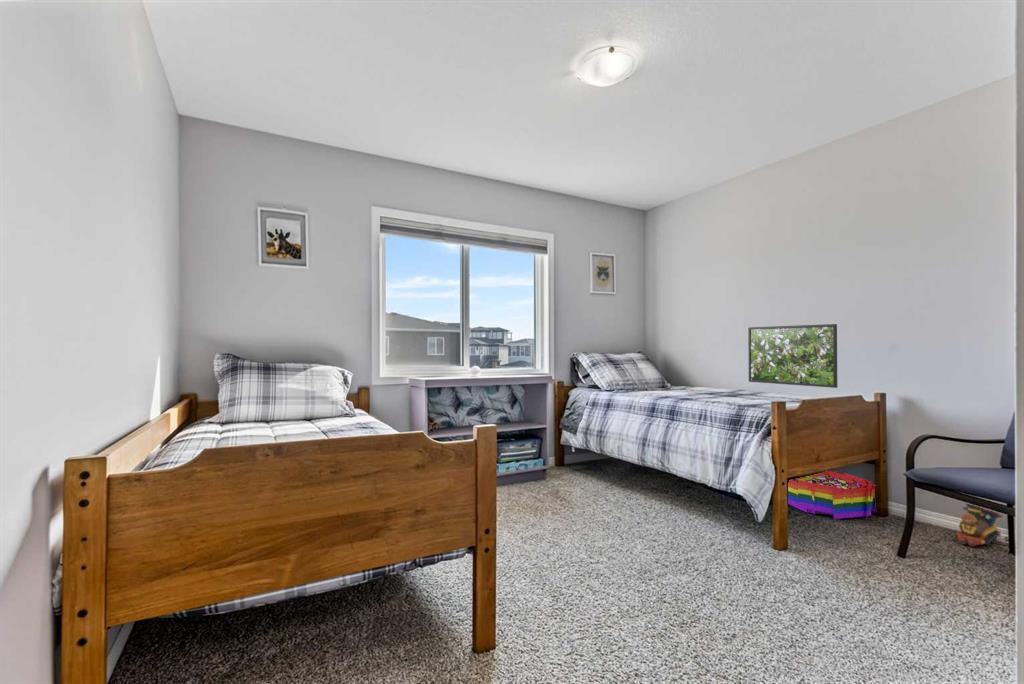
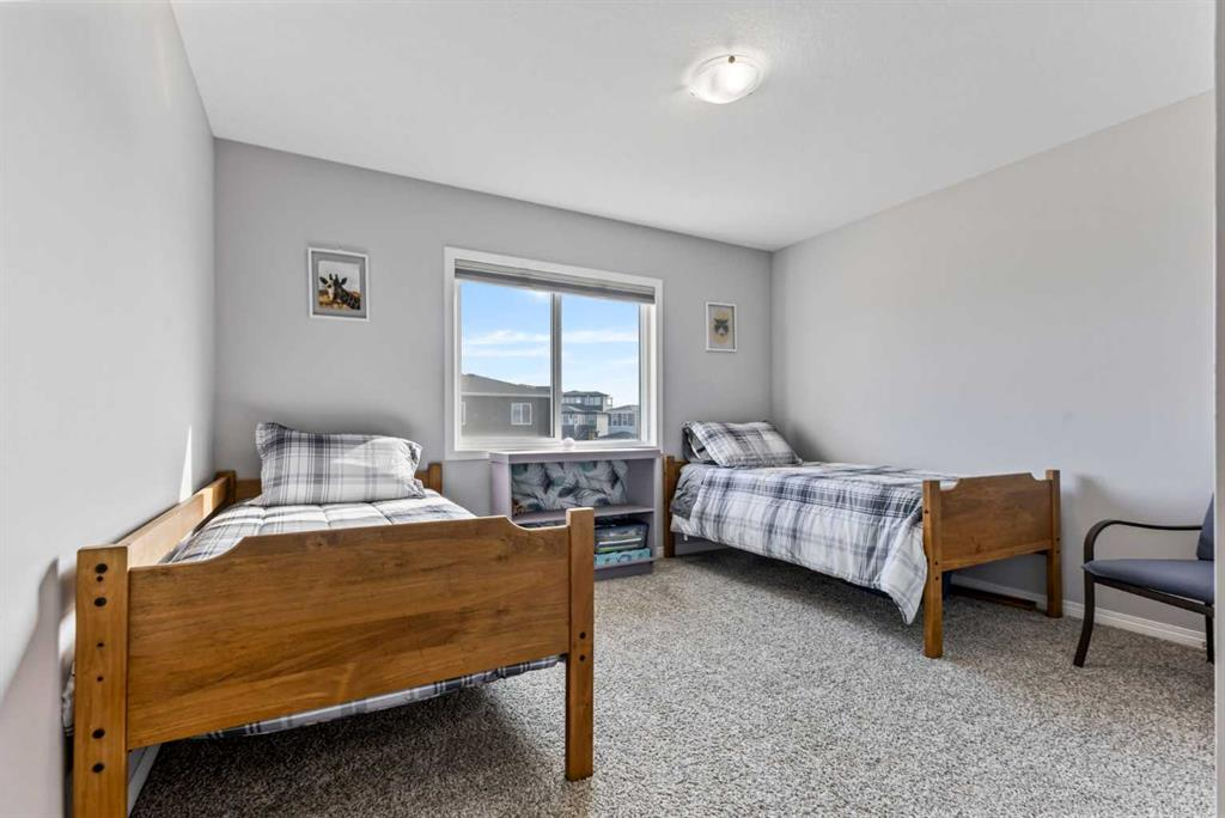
- storage bin [787,470,878,520]
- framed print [747,323,838,389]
- toy train [955,502,1004,548]
